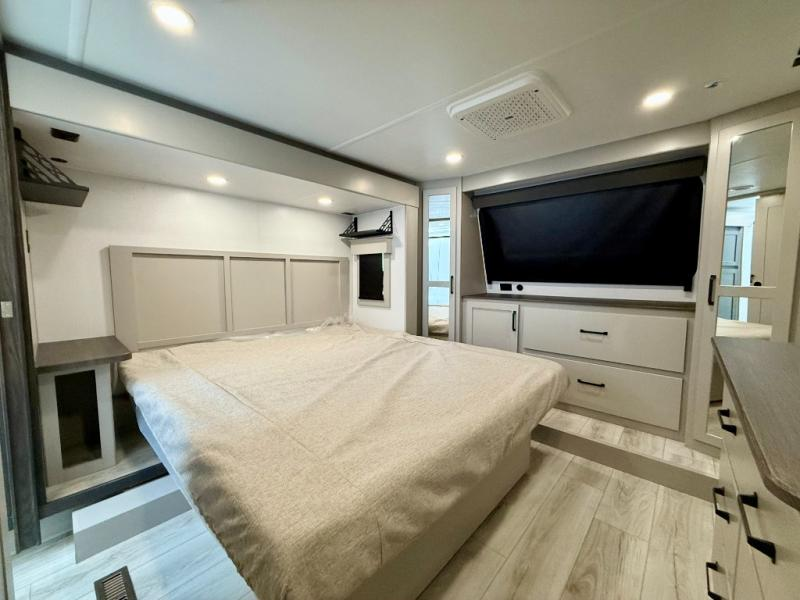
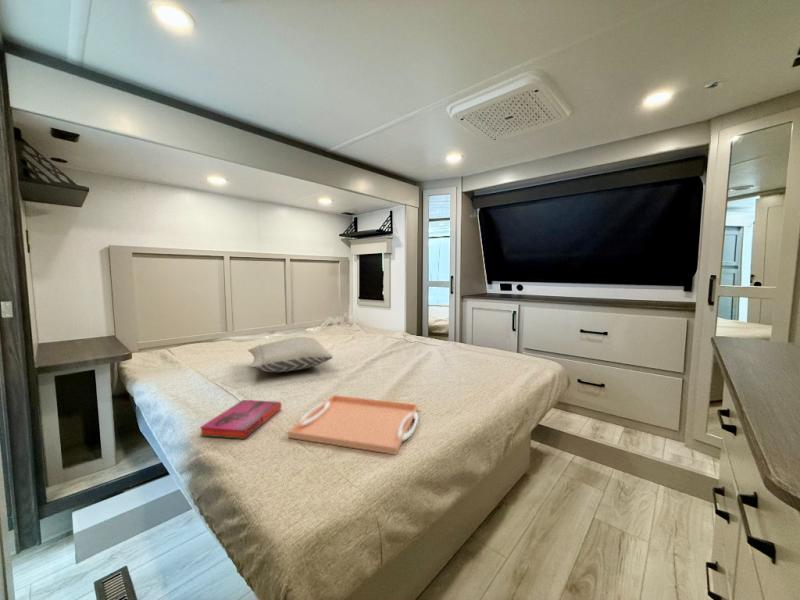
+ hardback book [198,399,283,440]
+ serving tray [287,394,419,456]
+ pillow [247,336,334,373]
